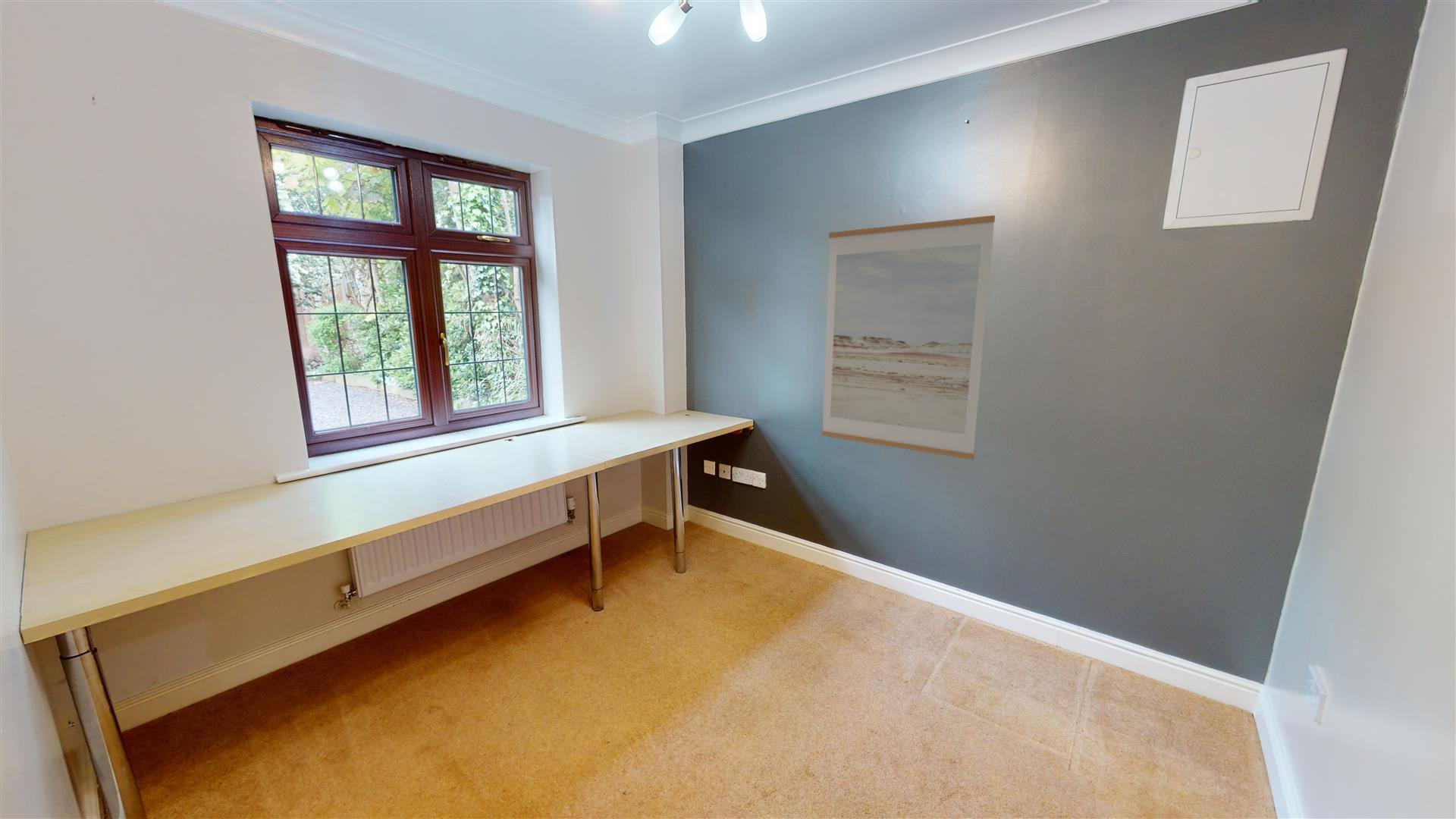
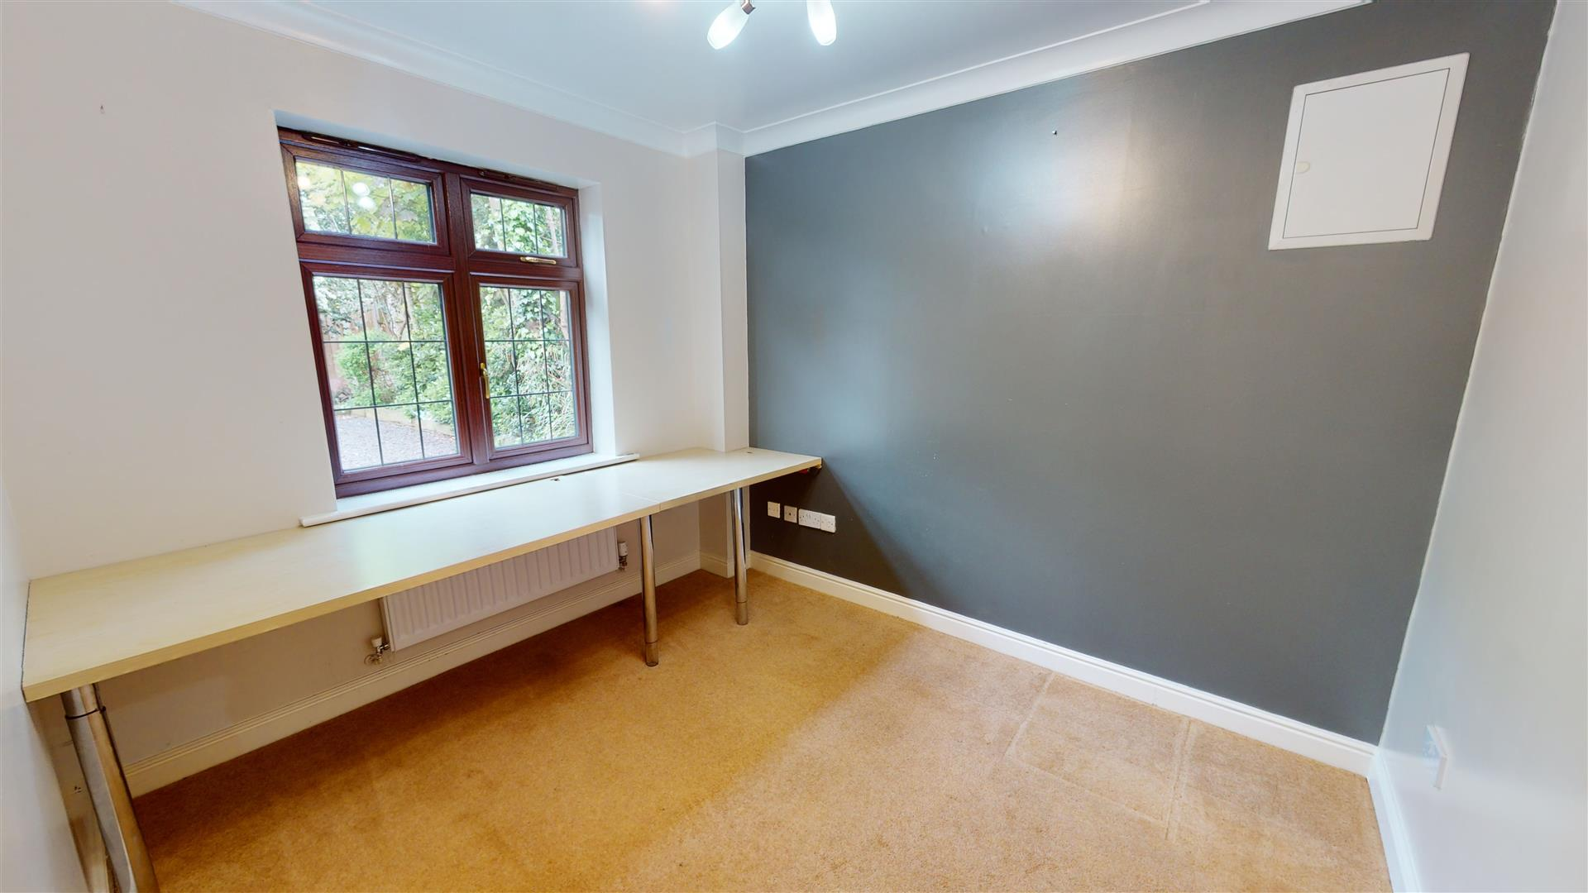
- wall art [821,215,996,460]
